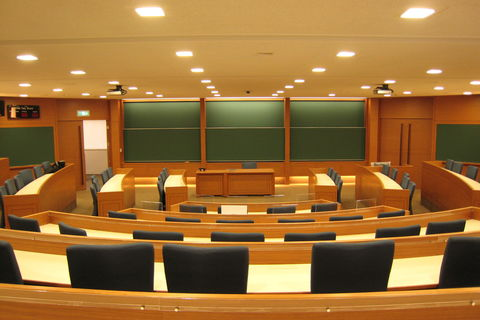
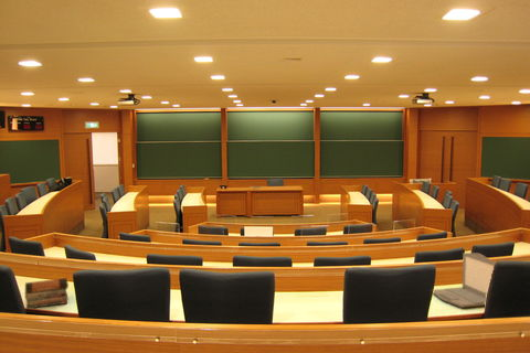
+ laptop [432,252,497,309]
+ book stack [23,277,70,310]
